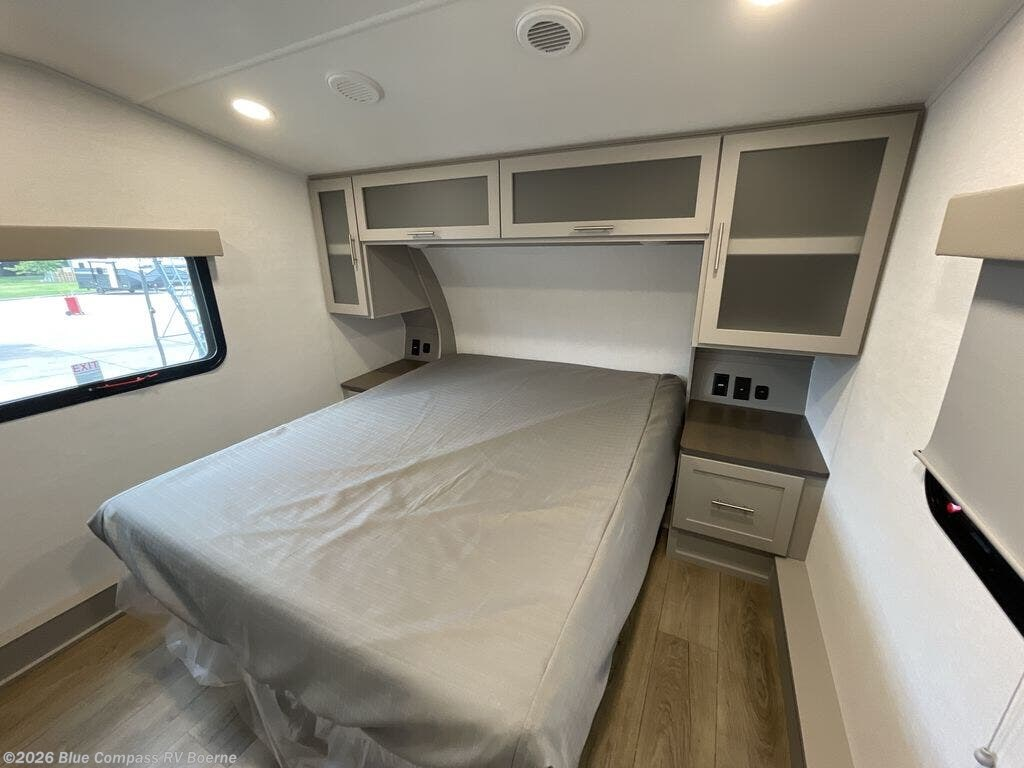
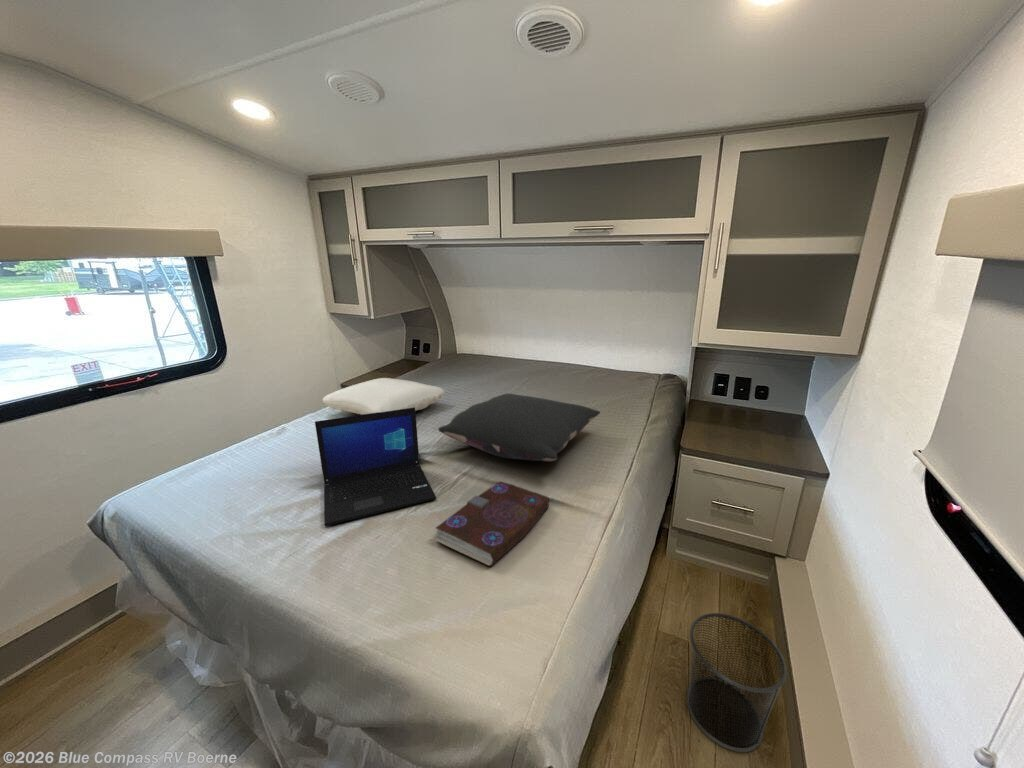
+ laptop [314,407,437,527]
+ book [434,480,550,568]
+ pillow [322,377,446,415]
+ waste bin [686,612,788,753]
+ pillow [437,393,601,462]
